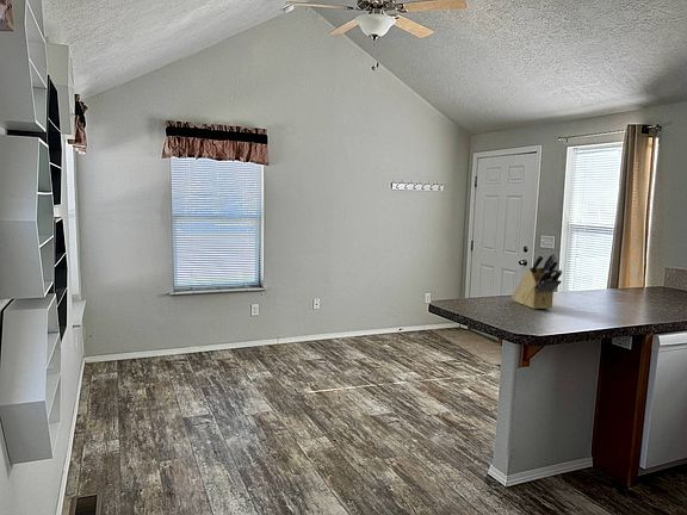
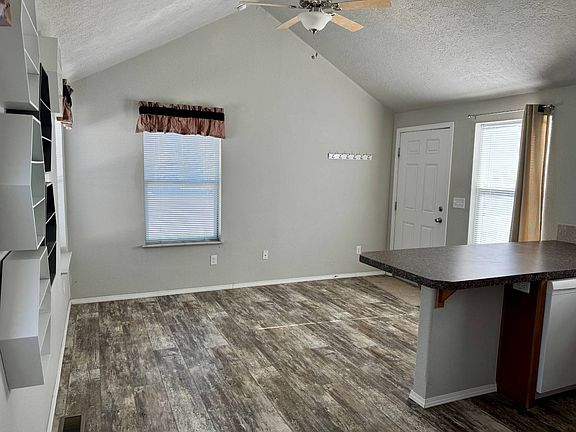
- knife block [510,252,563,310]
